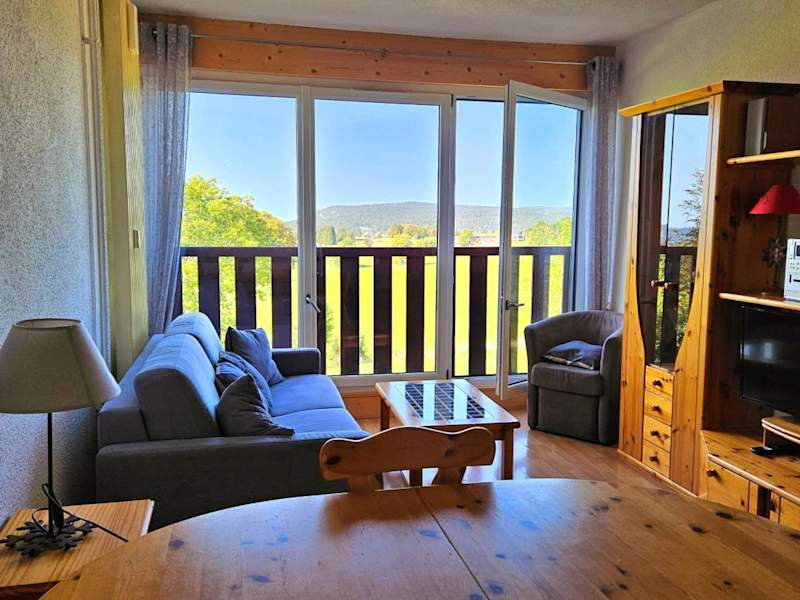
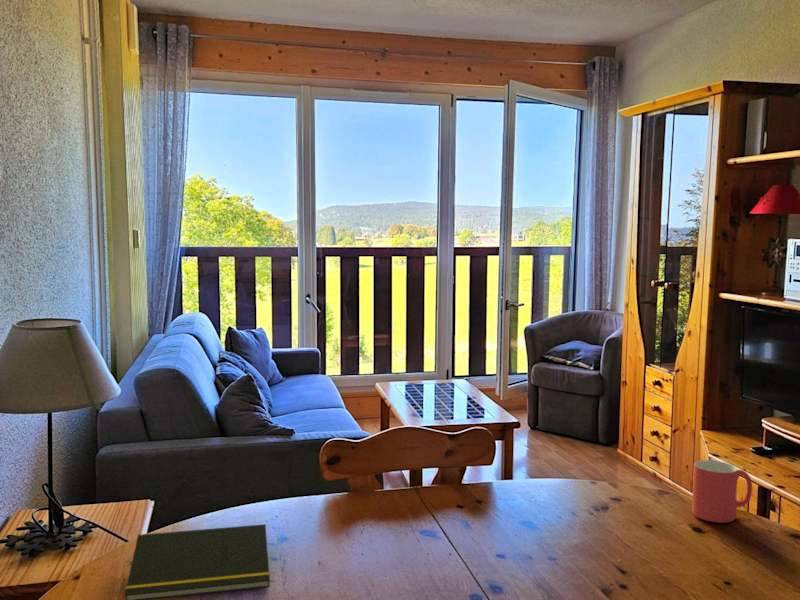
+ mug [691,459,753,524]
+ notepad [124,523,271,600]
